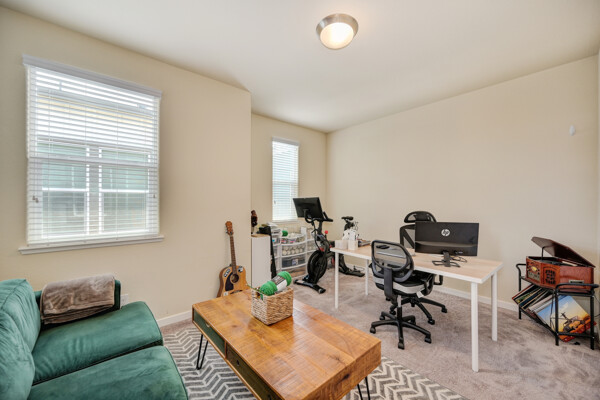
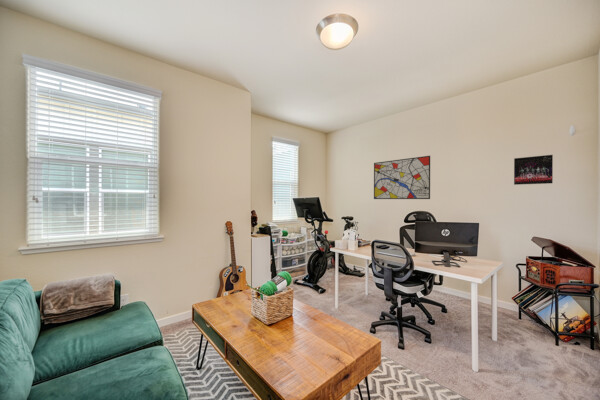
+ album cover [513,154,554,186]
+ wall art [373,155,431,200]
